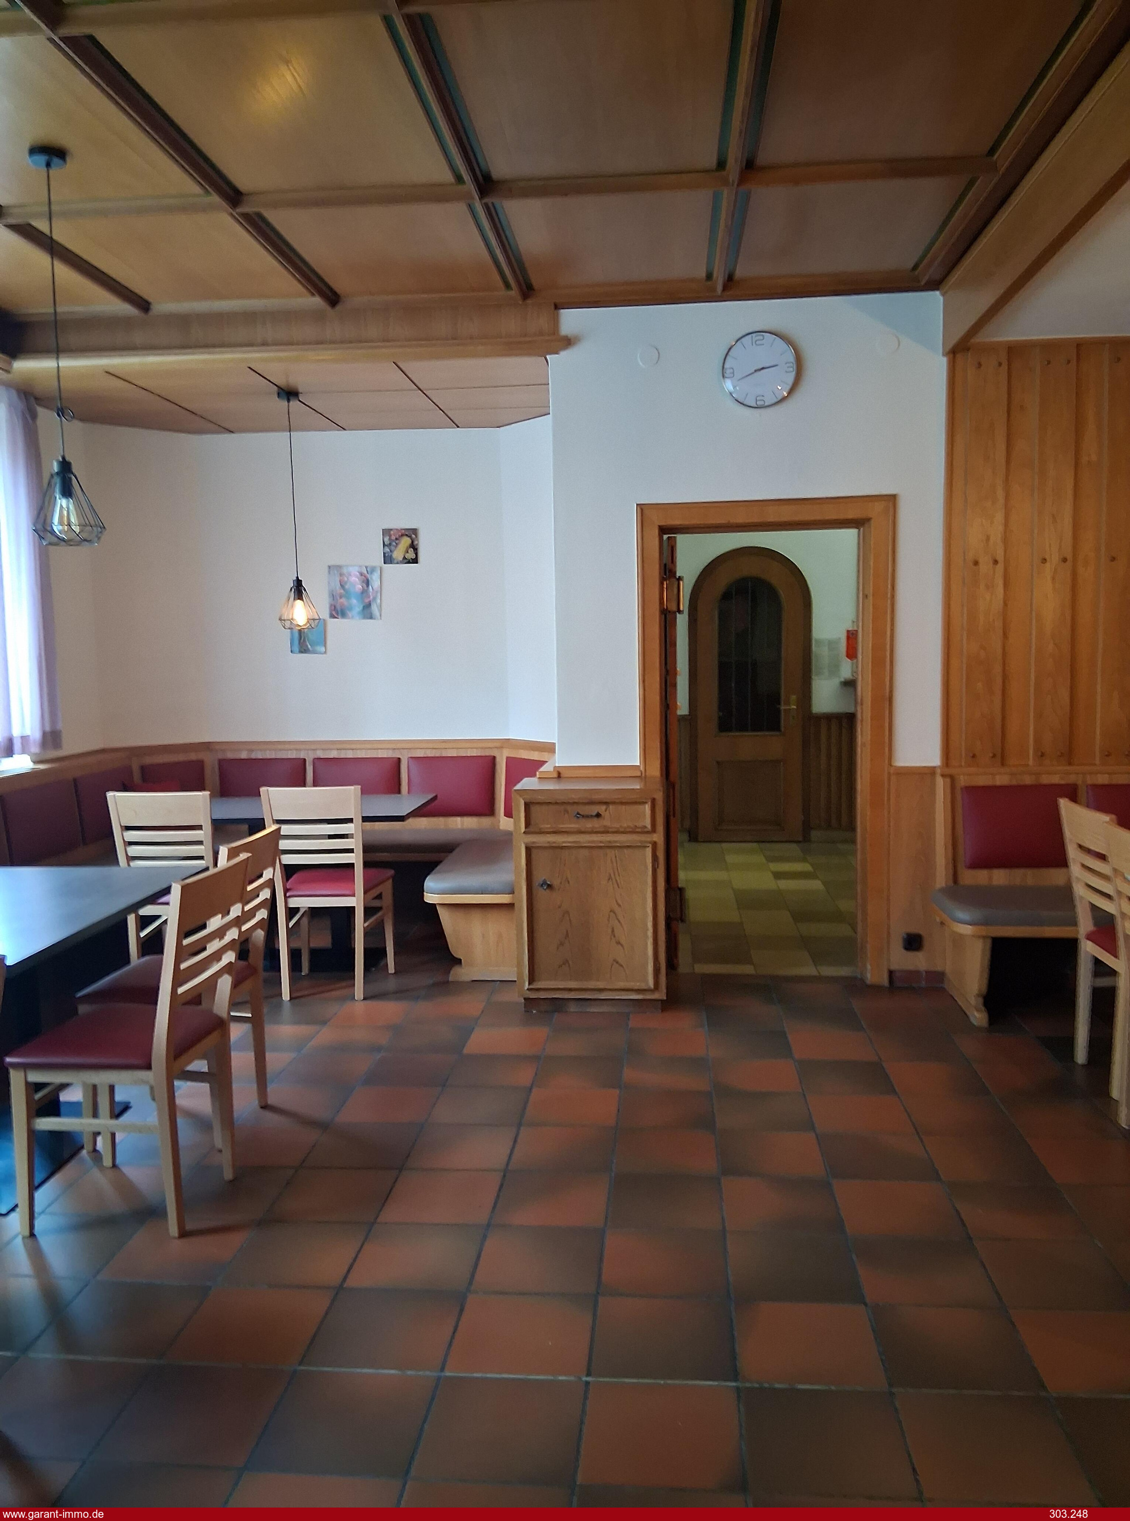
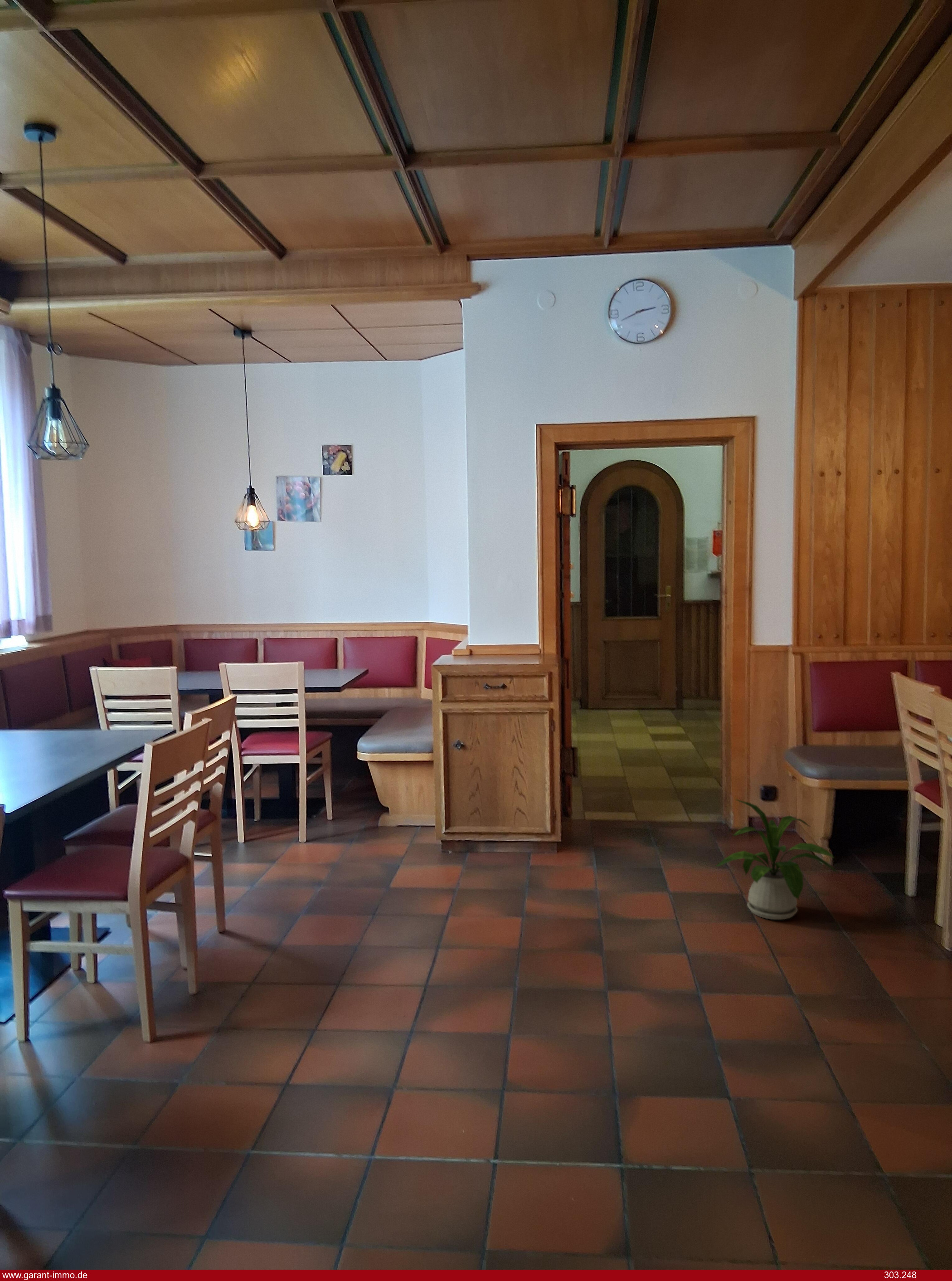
+ house plant [714,799,839,920]
